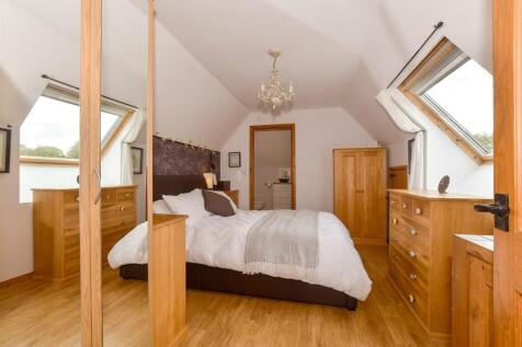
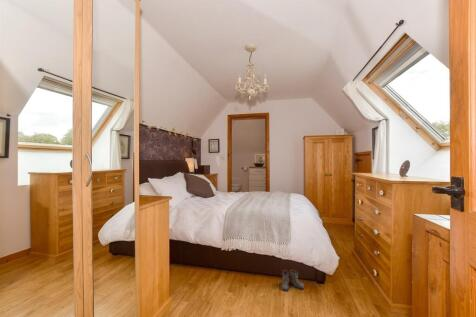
+ boots [276,269,305,292]
